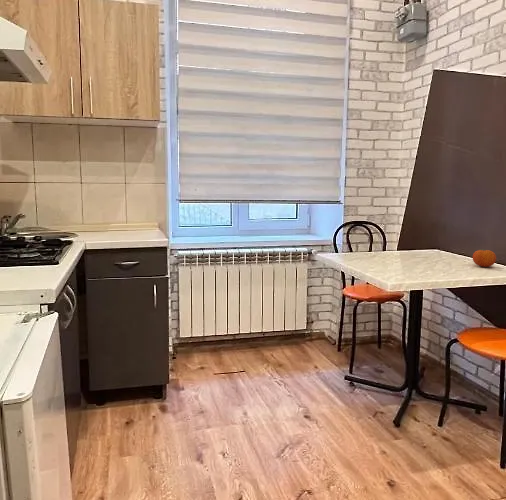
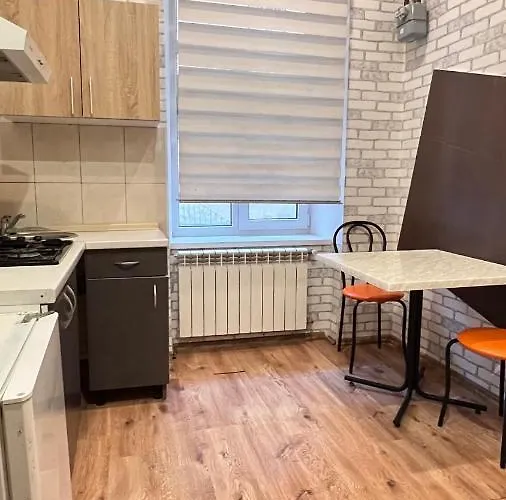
- fruit [472,249,497,268]
